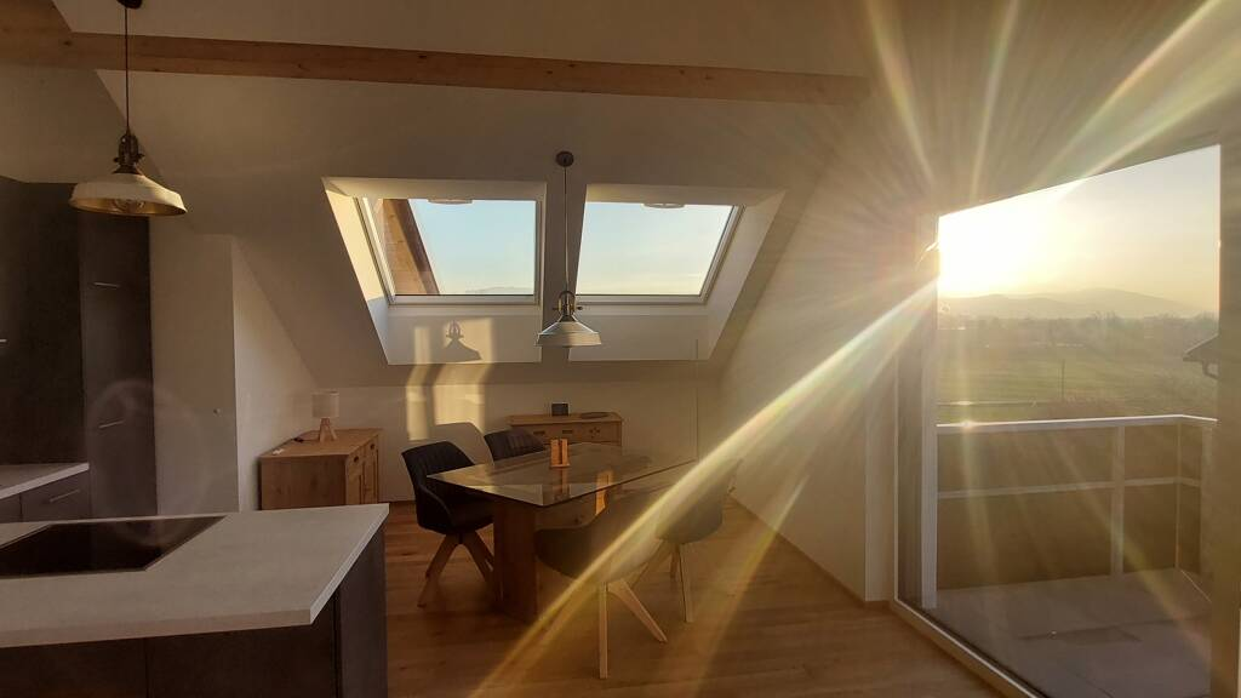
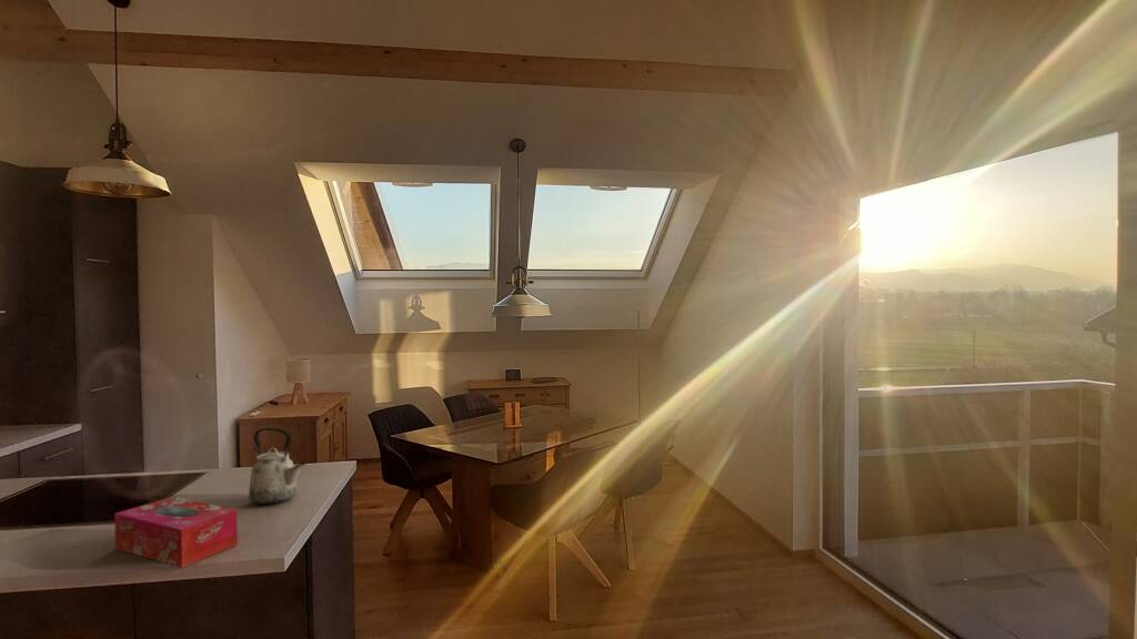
+ tissue box [113,496,239,568]
+ kettle [248,427,306,506]
